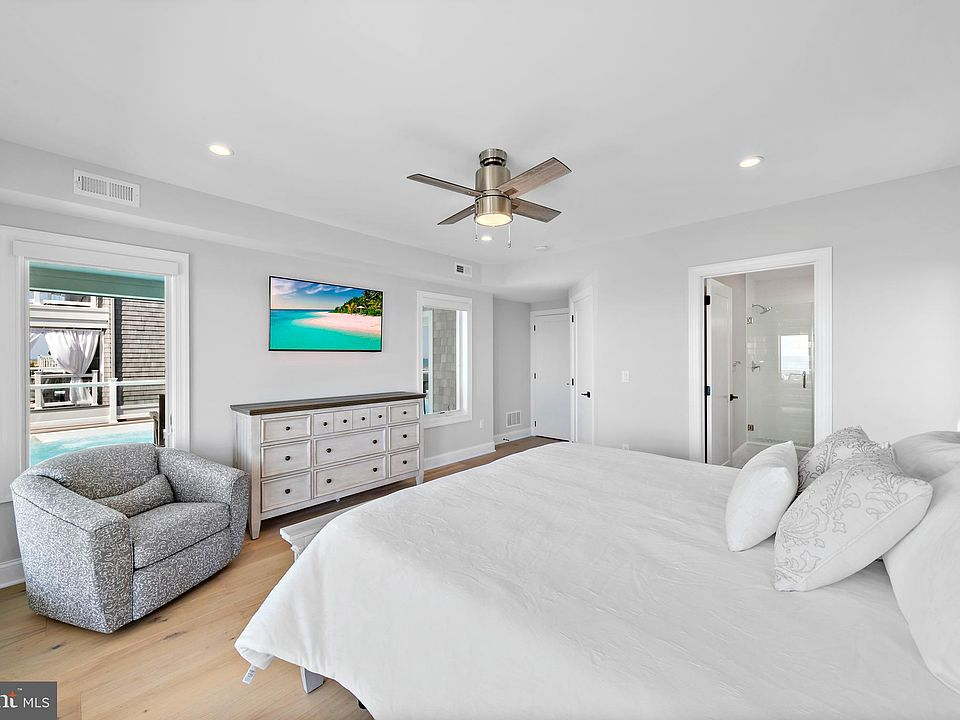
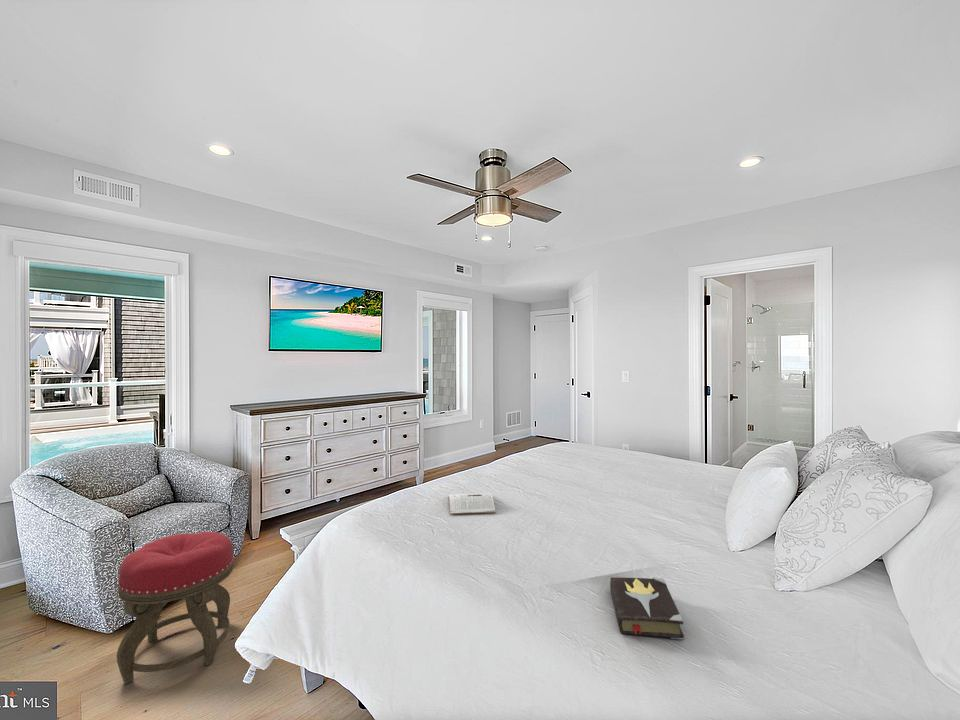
+ hardback book [609,576,685,641]
+ magazine [448,492,496,515]
+ stool [116,531,235,684]
